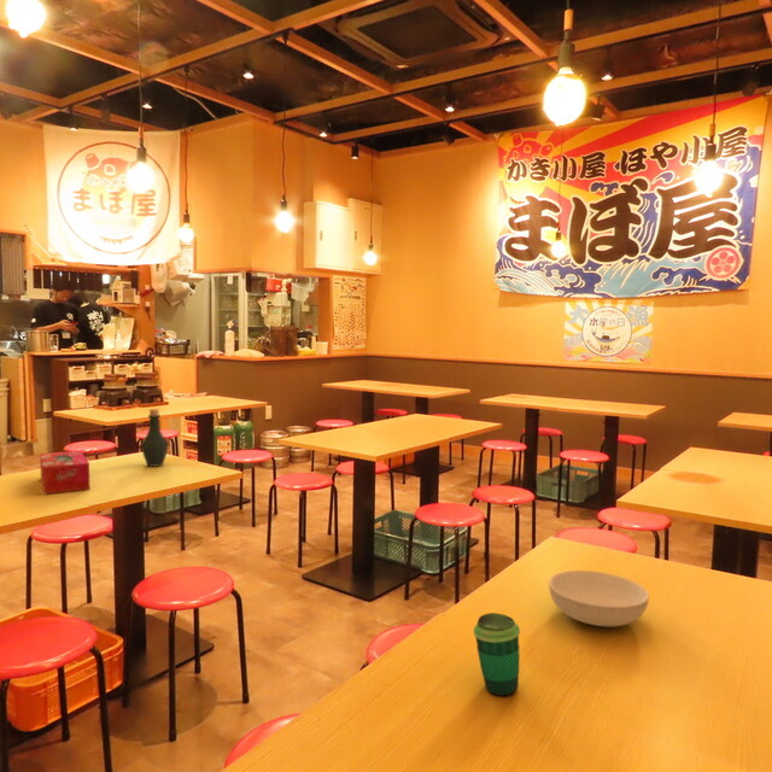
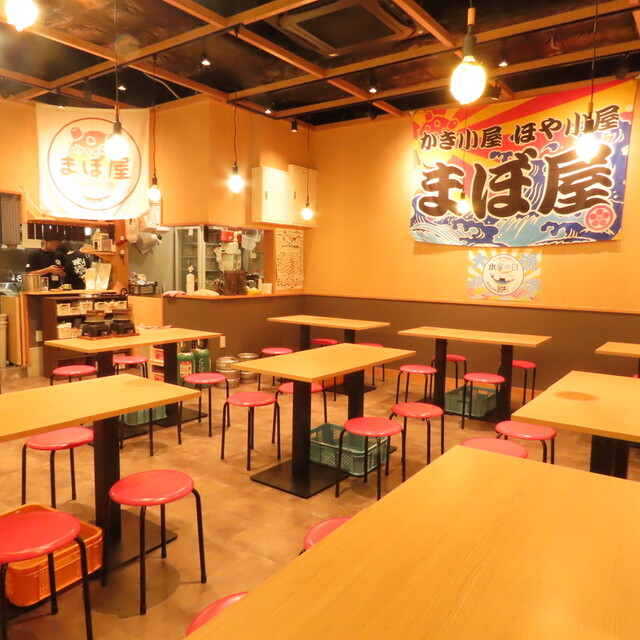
- cup [473,612,521,697]
- tissue box [39,450,90,495]
- bottle [140,408,169,468]
- serving bowl [548,569,650,627]
